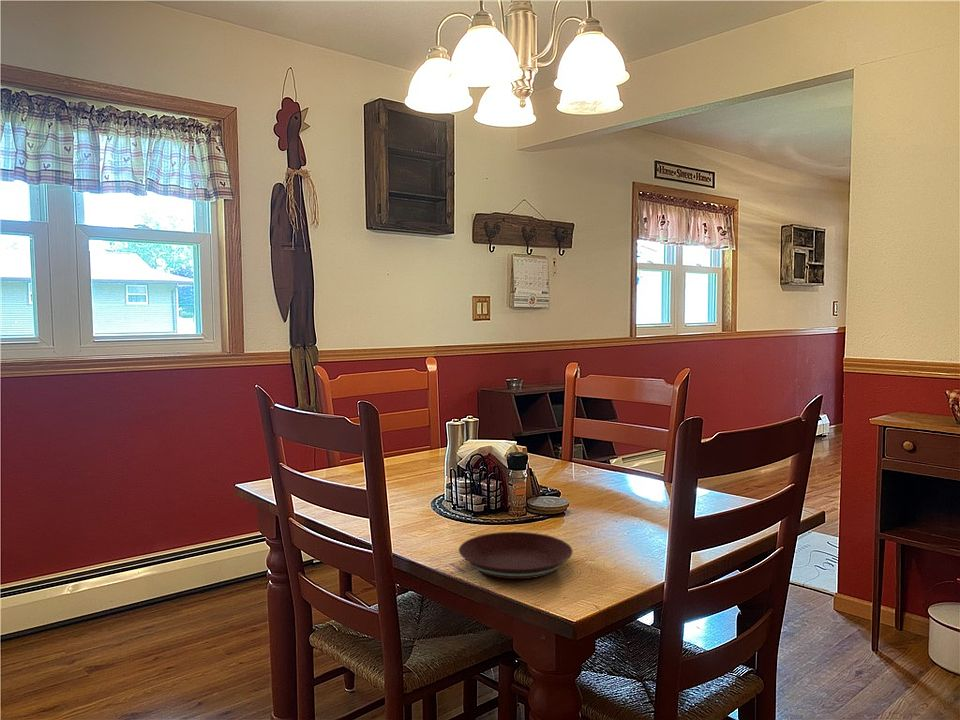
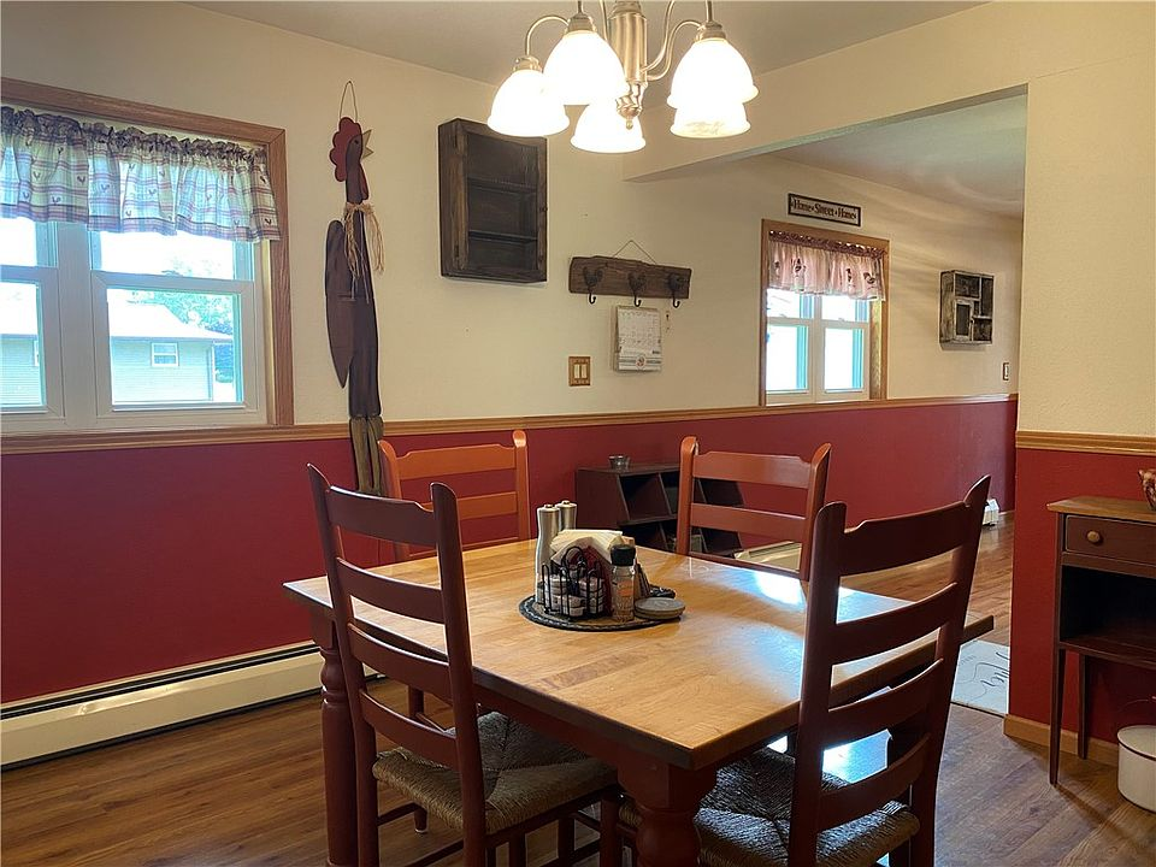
- plate [458,531,574,580]
